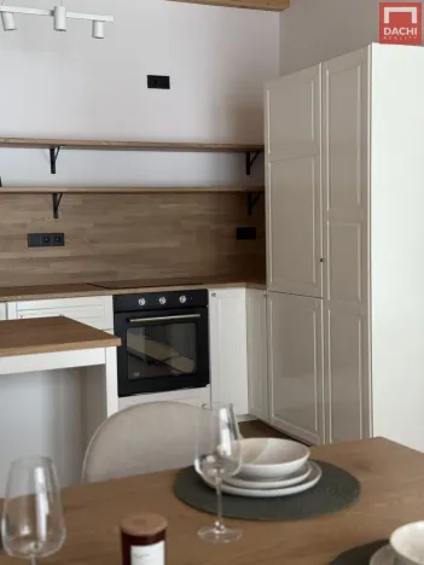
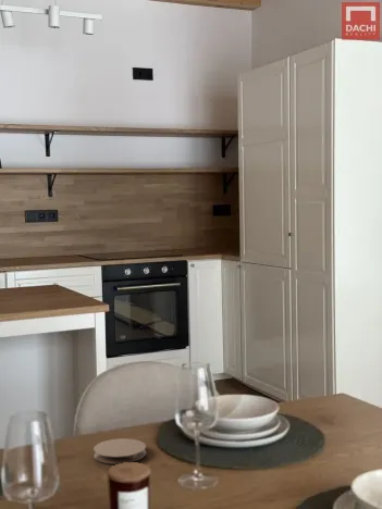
+ coaster [93,437,147,464]
